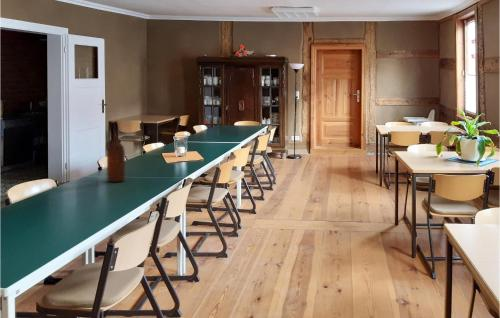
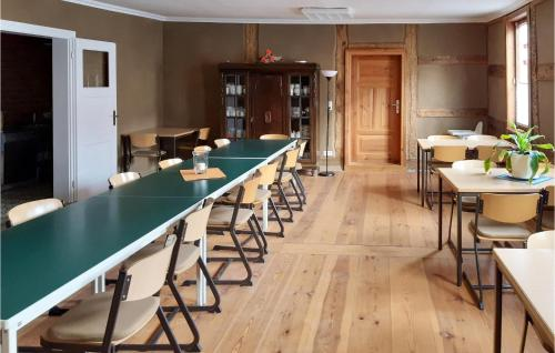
- bottle [106,134,126,183]
